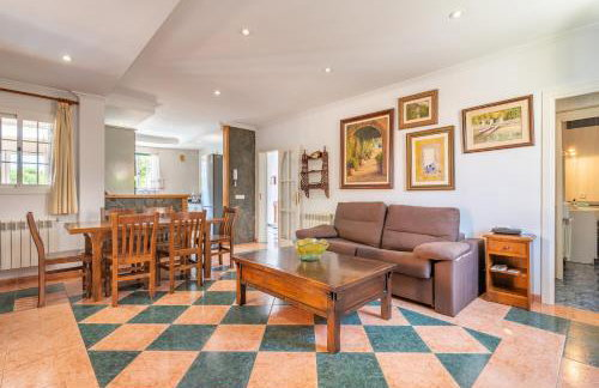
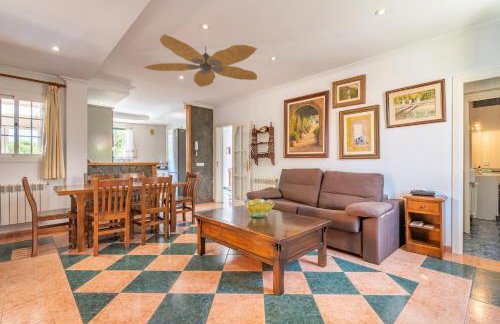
+ ceiling fan [142,33,258,88]
